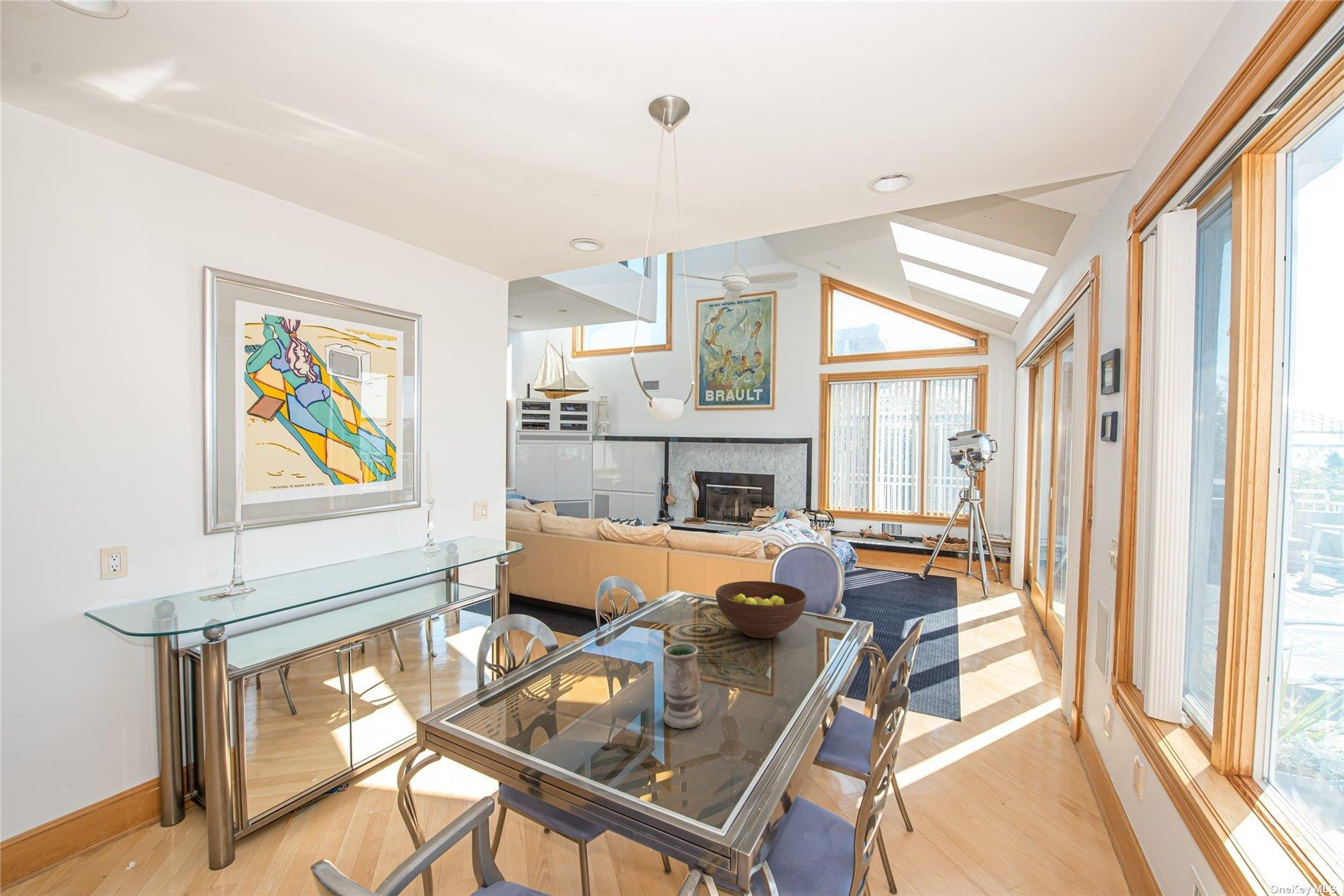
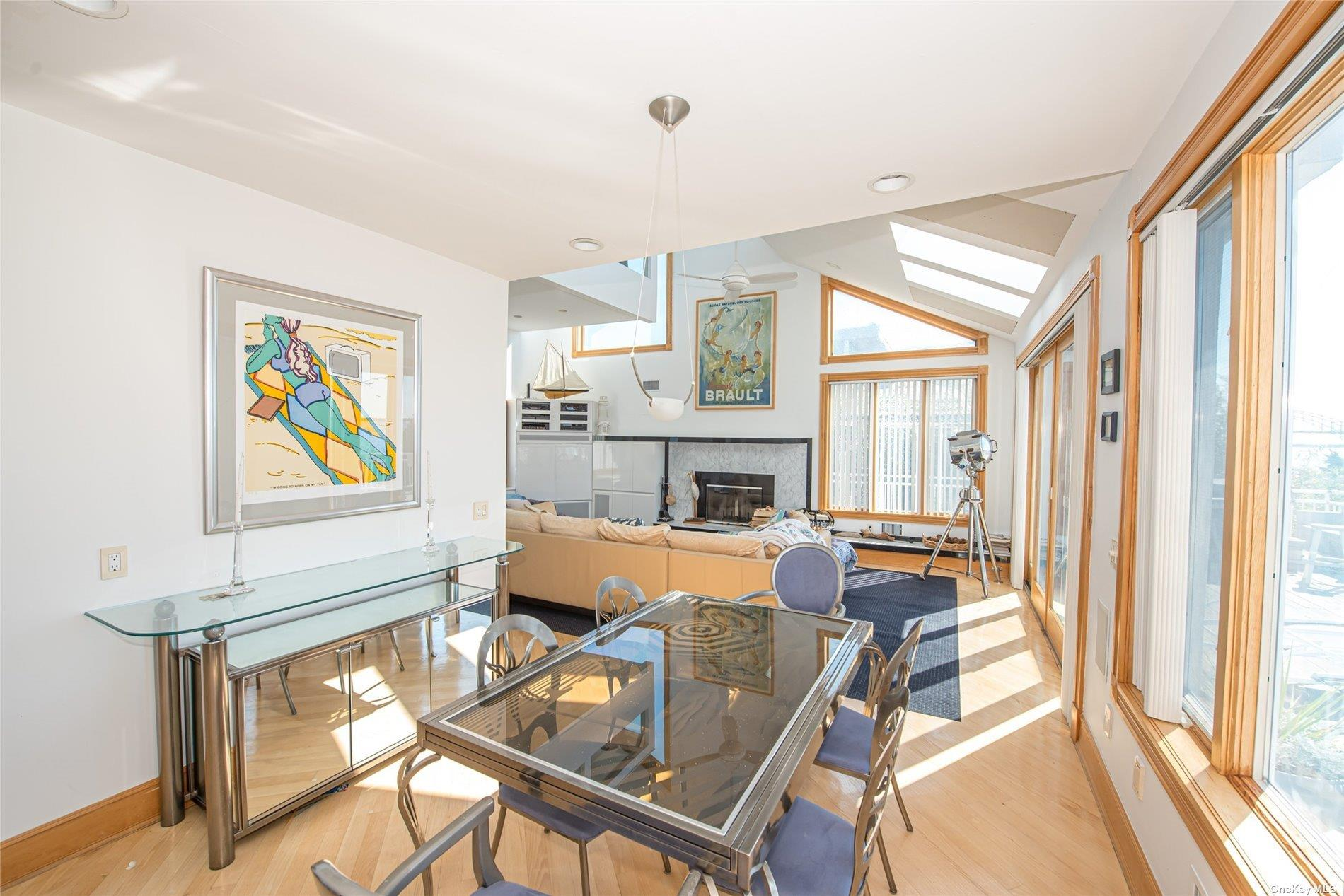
- fruit bowl [715,581,807,639]
- vase [662,643,703,731]
